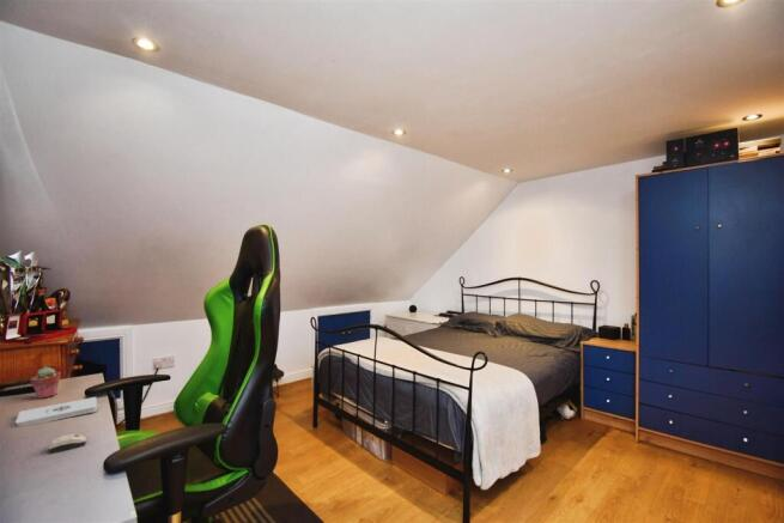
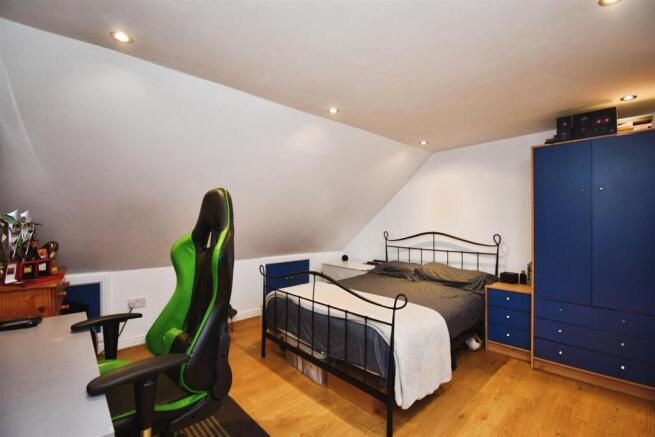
- computer mouse [47,433,87,455]
- notepad [14,396,98,427]
- potted succulent [29,366,62,400]
